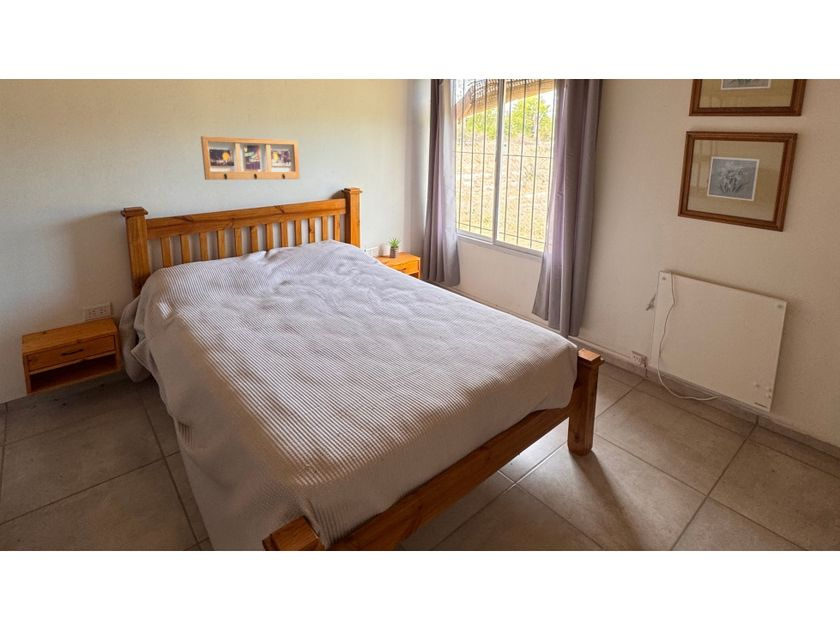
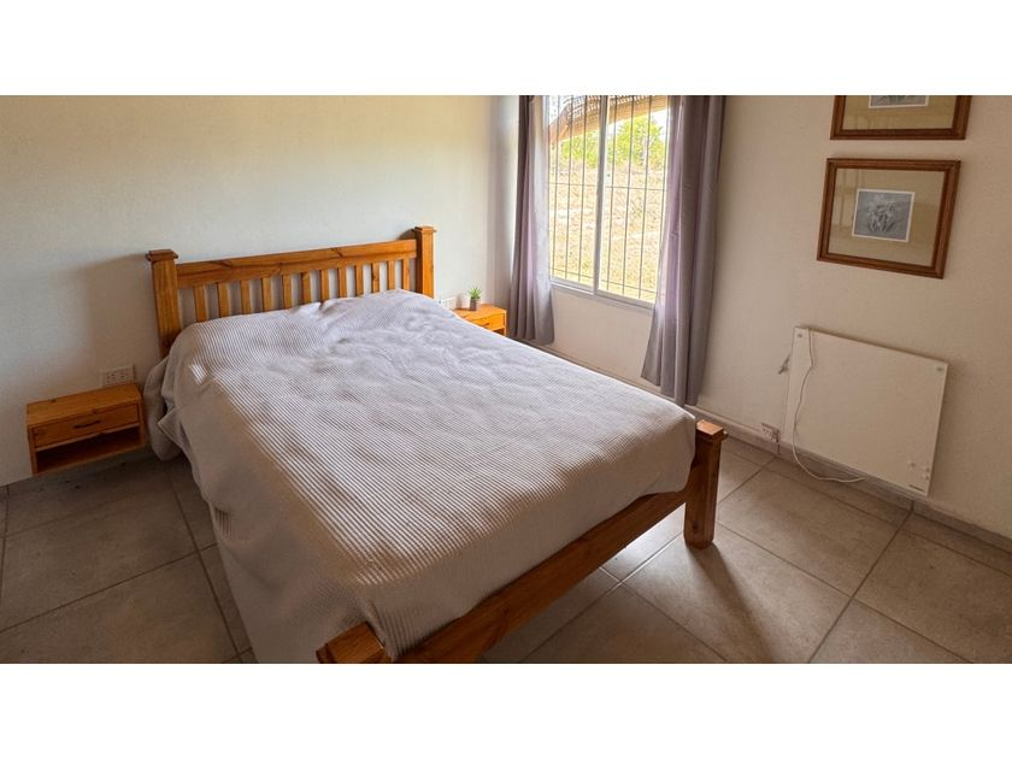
- picture frame [200,135,301,181]
